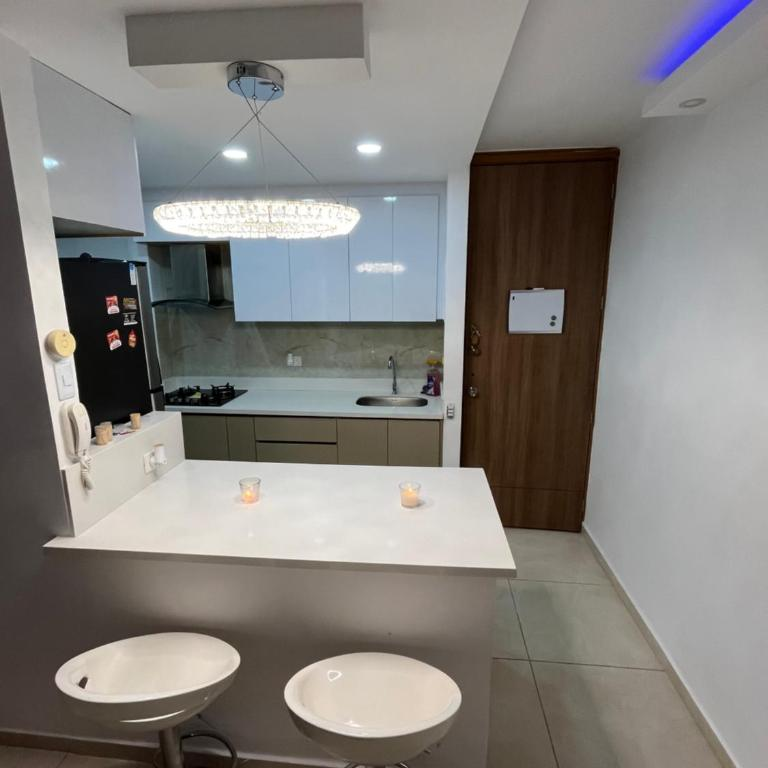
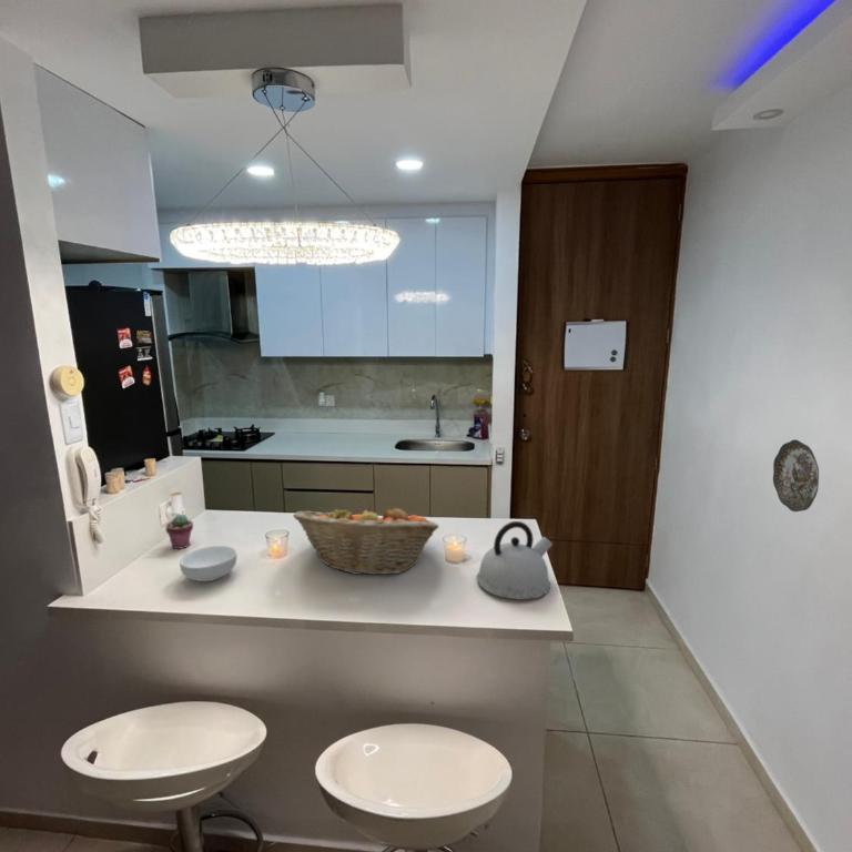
+ potted succulent [164,514,194,550]
+ decorative plate [772,438,820,513]
+ fruit basket [292,501,440,576]
+ cereal bowl [179,545,239,582]
+ kettle [476,520,554,600]
